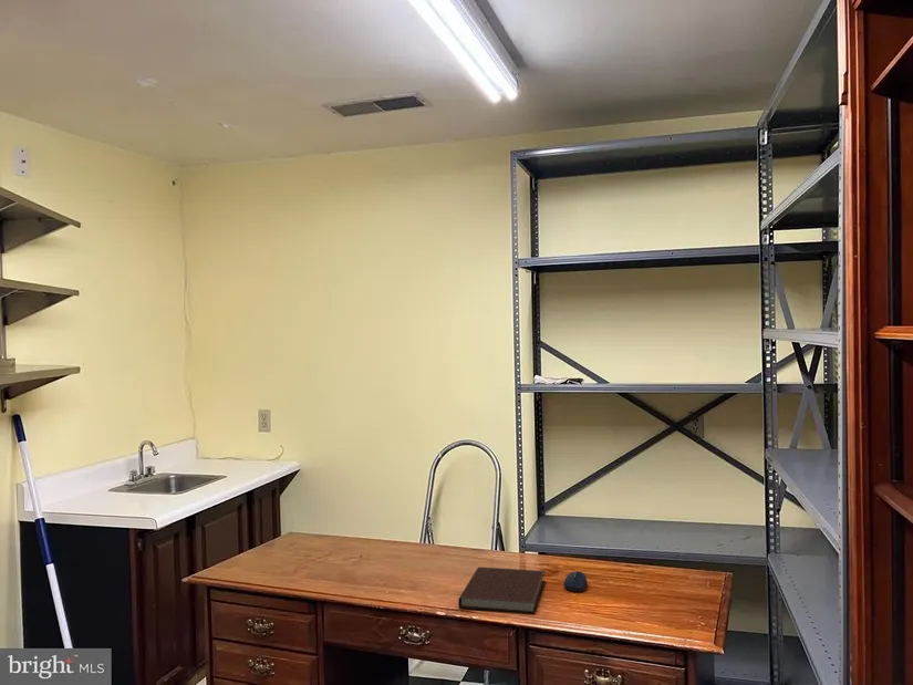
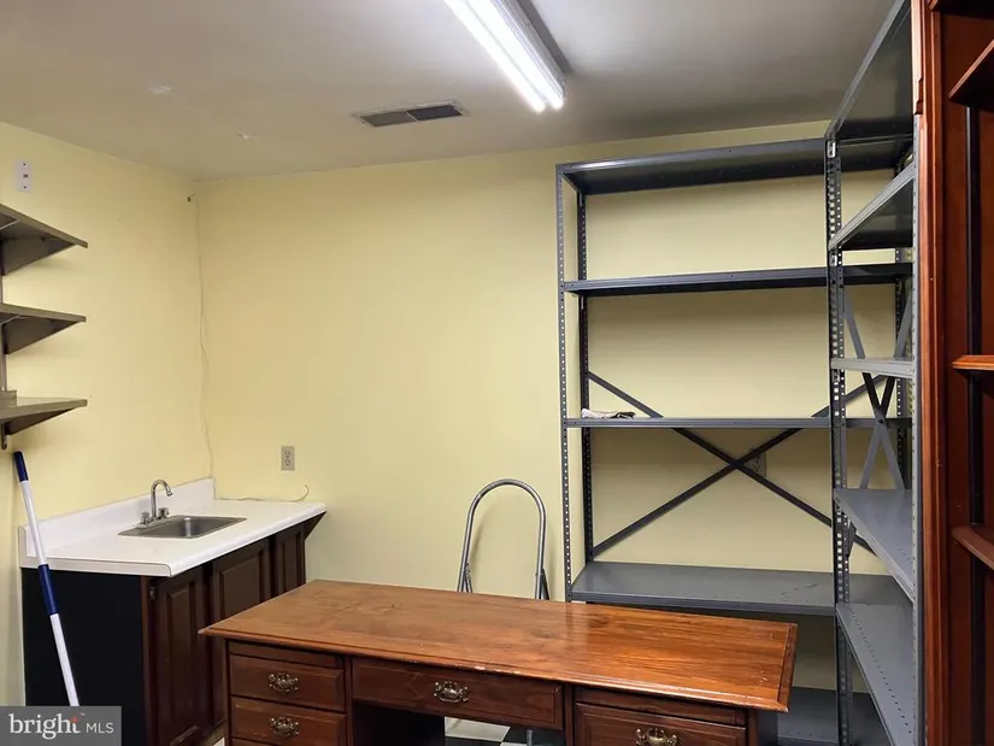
- computer mouse [563,570,589,592]
- notebook [457,567,547,615]
